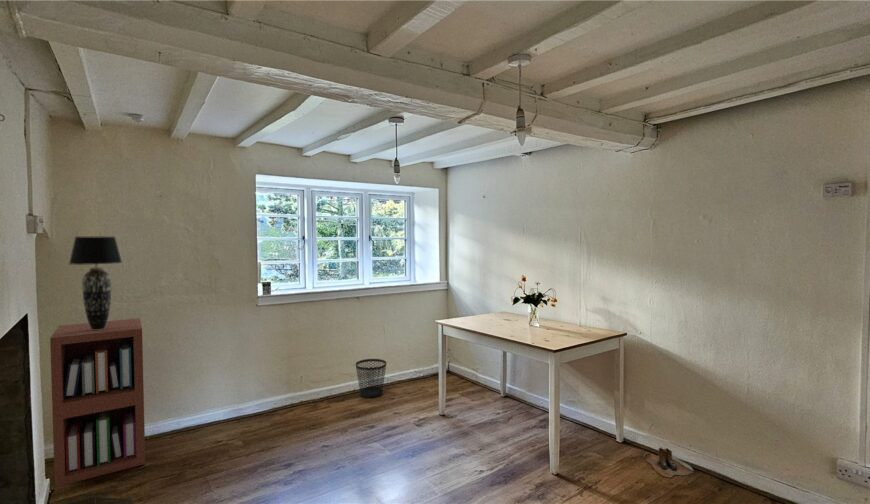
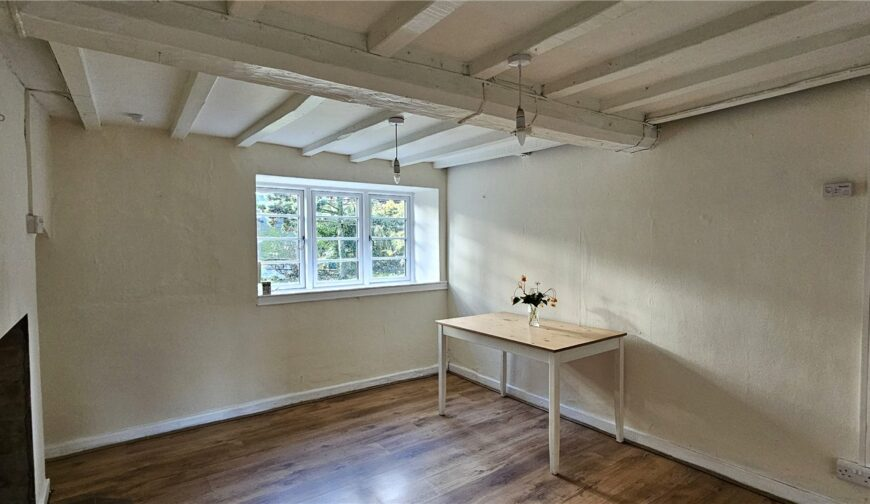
- table lamp [68,236,123,330]
- boots [645,446,696,478]
- wastebasket [355,358,387,399]
- bookshelf [49,317,146,488]
